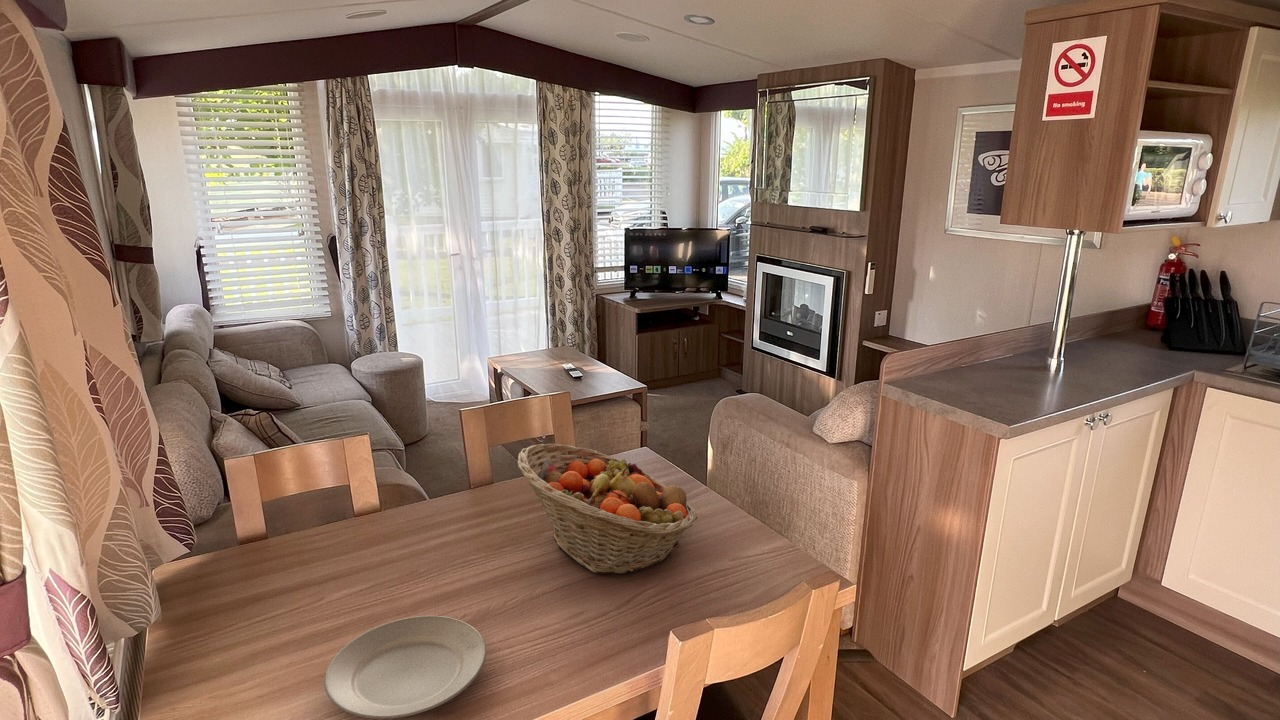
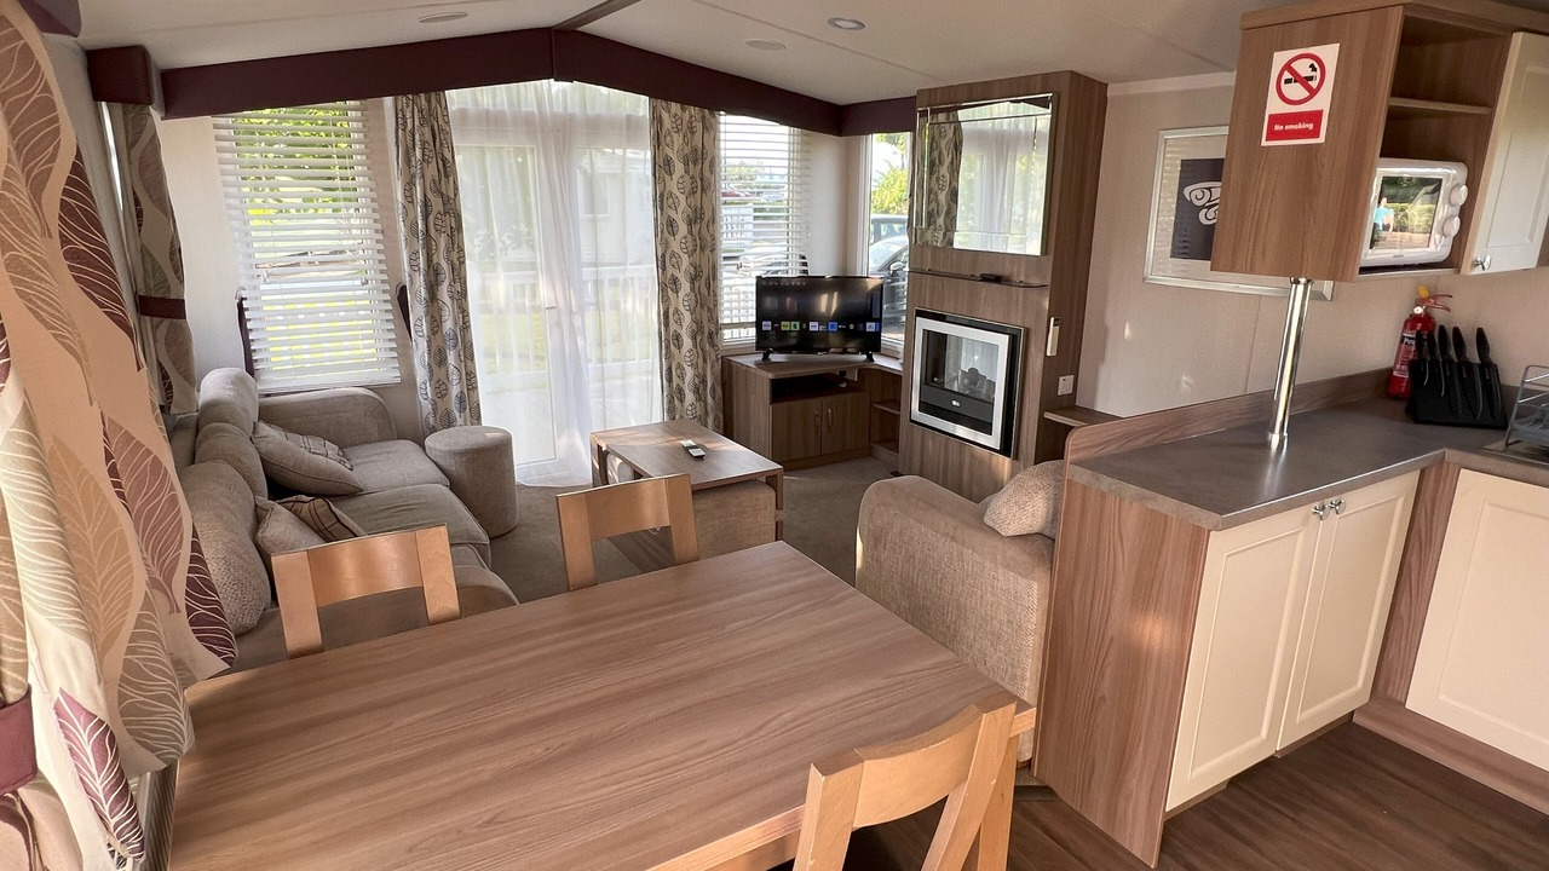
- fruit basket [517,443,698,575]
- plate [323,615,487,720]
